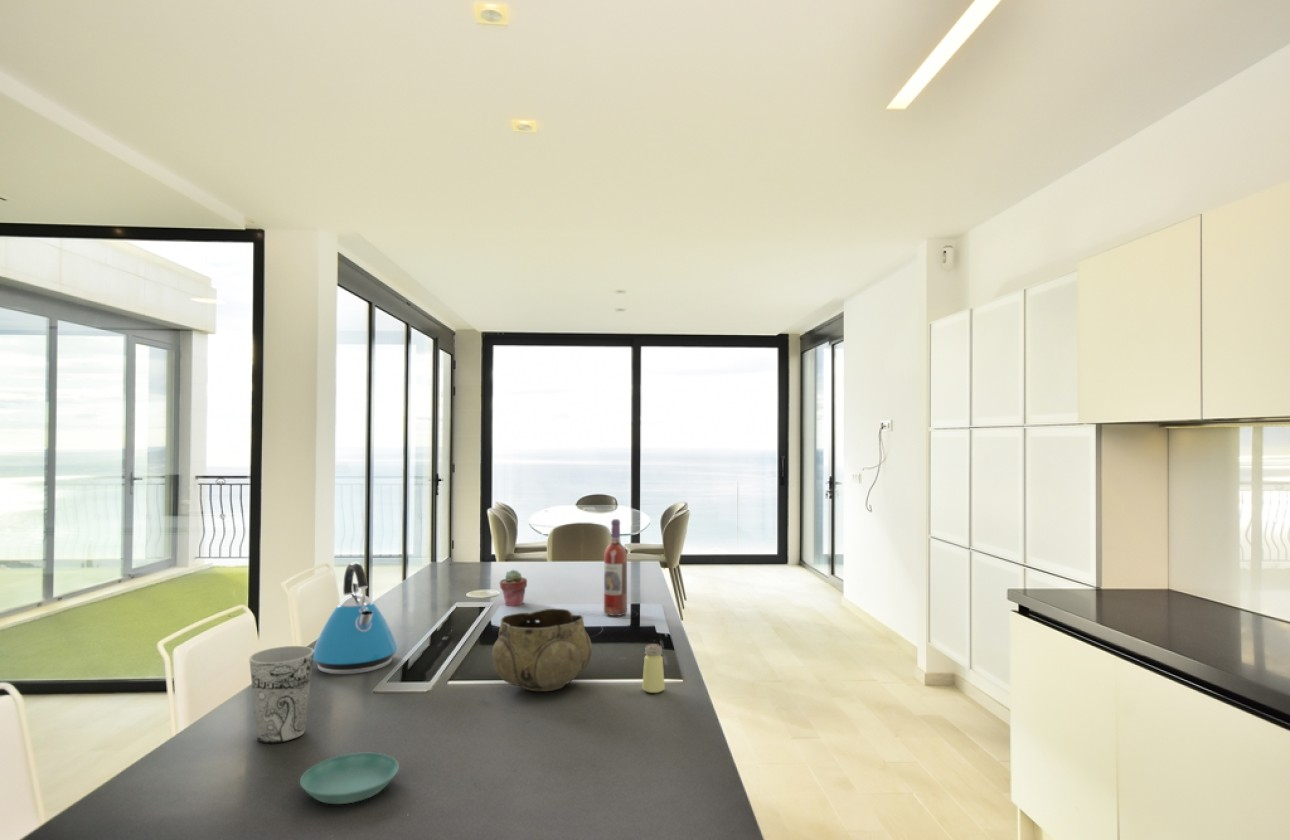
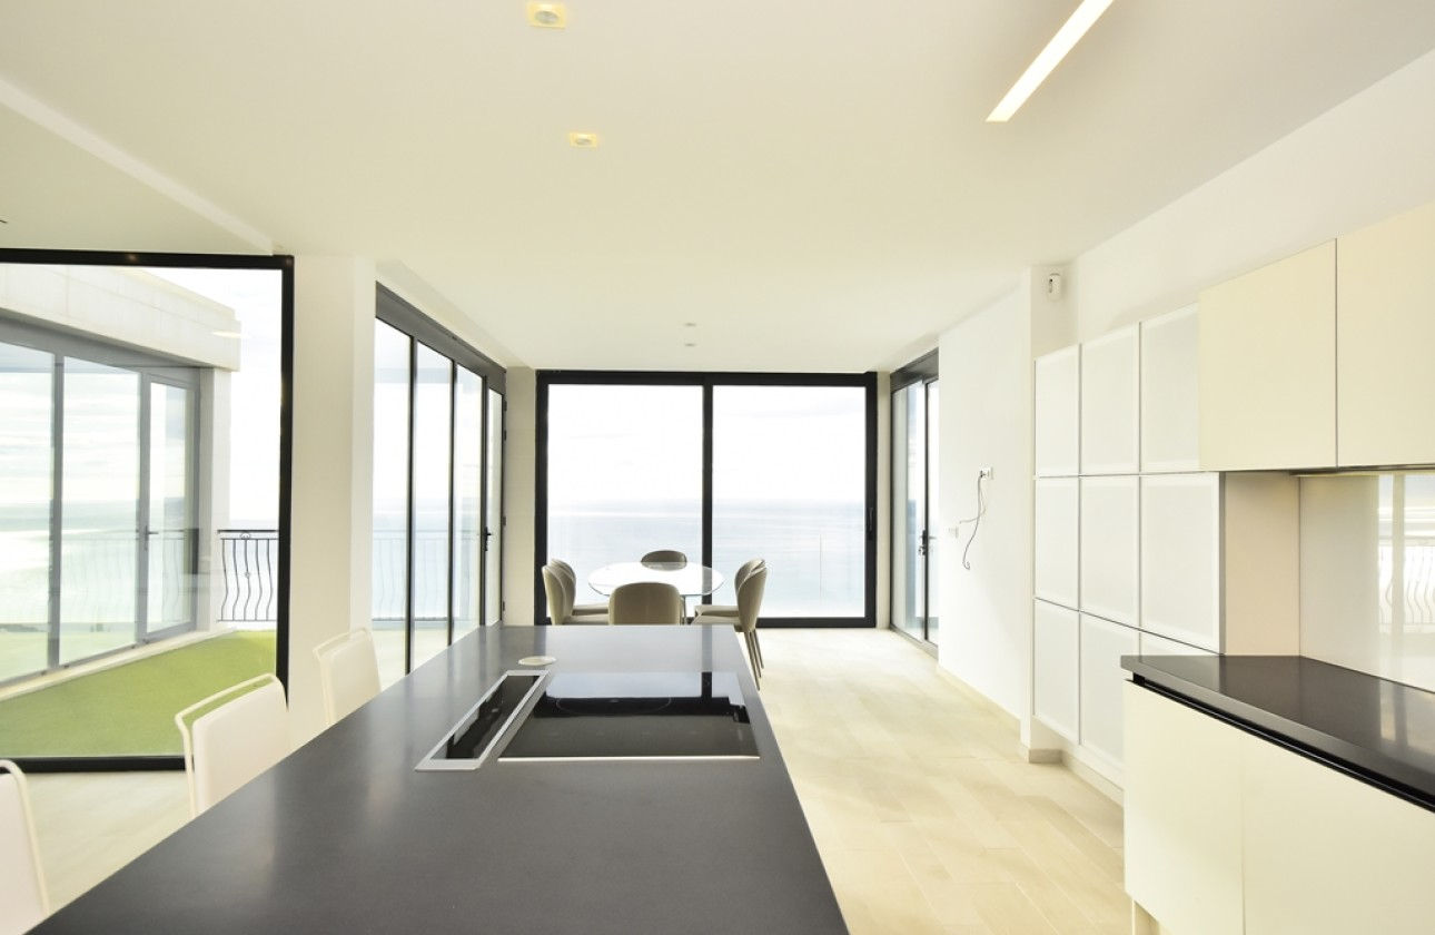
- potted succulent [499,568,528,607]
- kettle [313,560,399,675]
- cup [248,645,314,744]
- saucer [299,752,400,805]
- saltshaker [641,643,666,694]
- decorative bowl [491,608,593,692]
- wine bottle [603,518,628,617]
